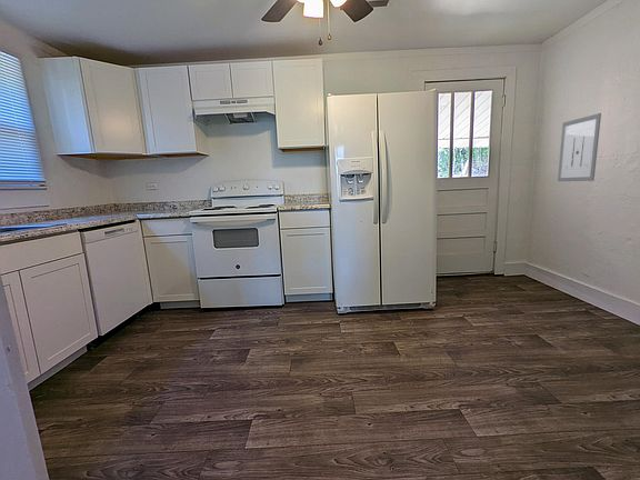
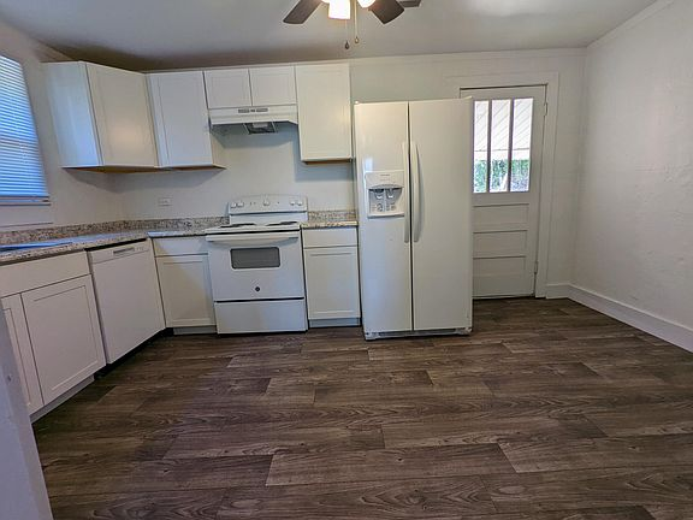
- wall art [557,112,602,182]
